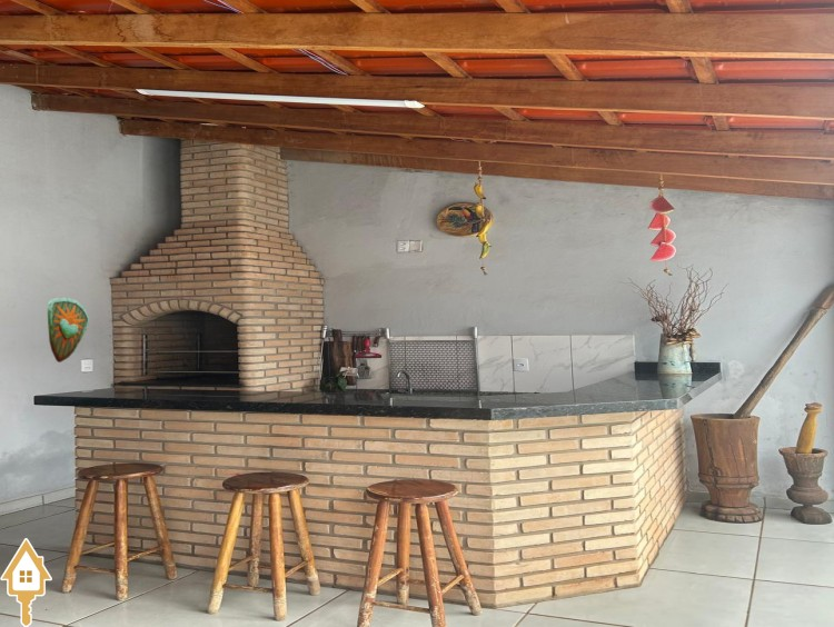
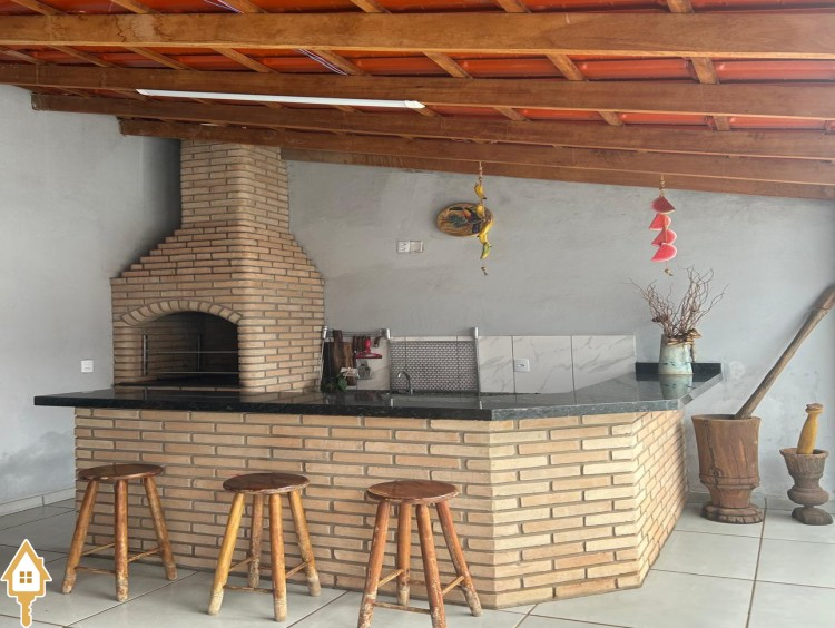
- decorative shield [47,297,90,364]
